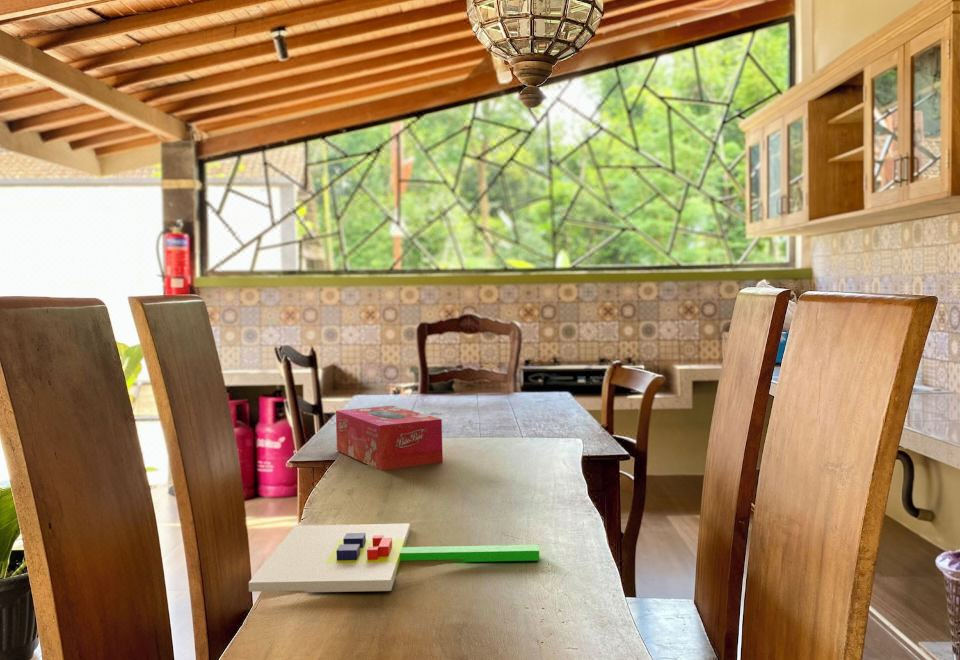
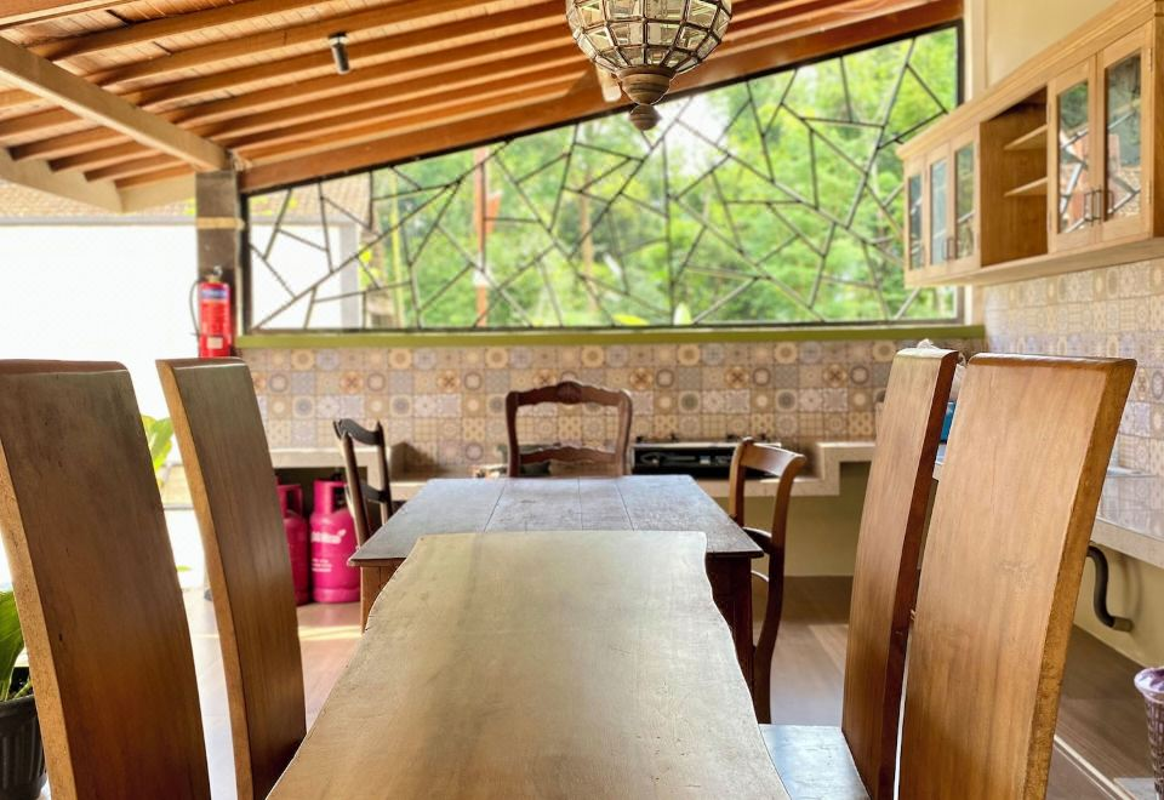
- tissue box [335,405,444,471]
- chopping board [248,522,540,593]
